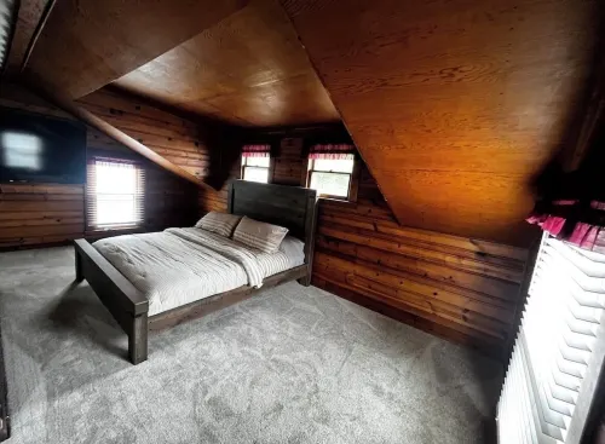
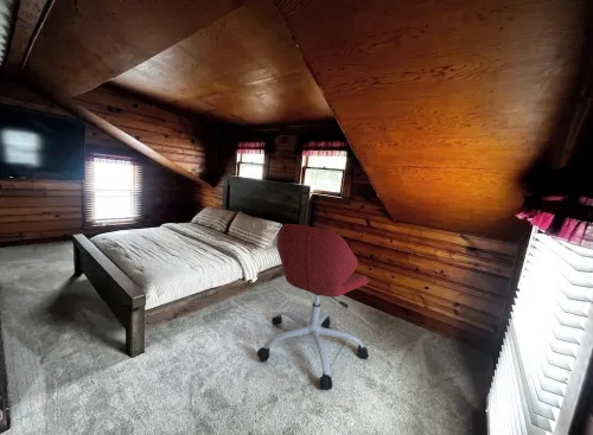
+ office chair [256,223,370,390]
